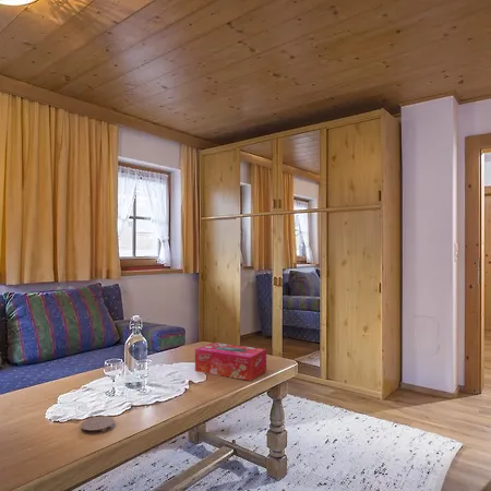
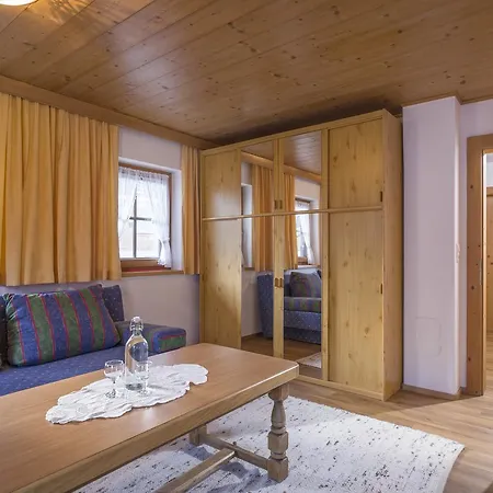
- coaster [80,416,116,435]
- tissue box [194,342,267,382]
